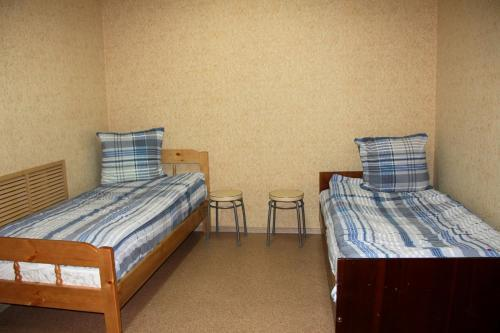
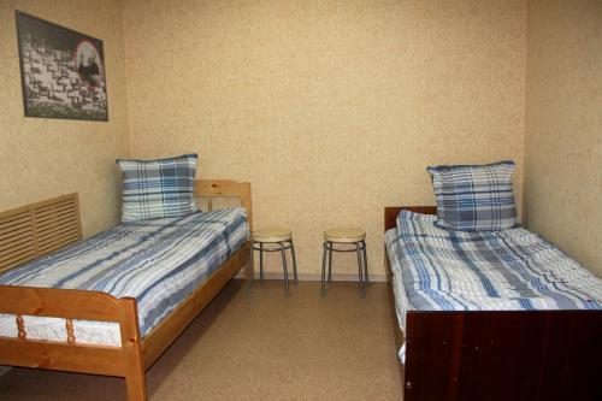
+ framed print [13,8,110,123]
